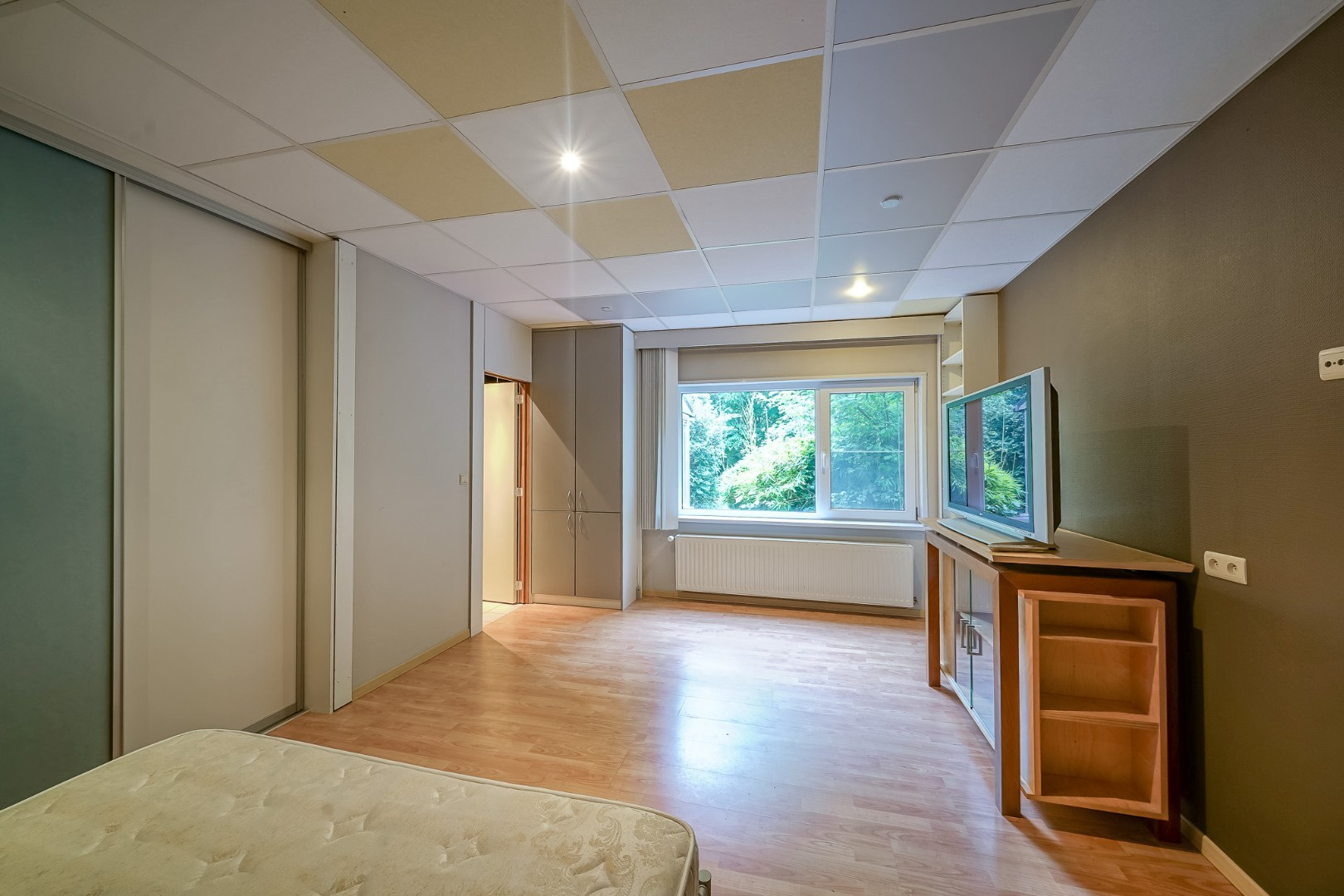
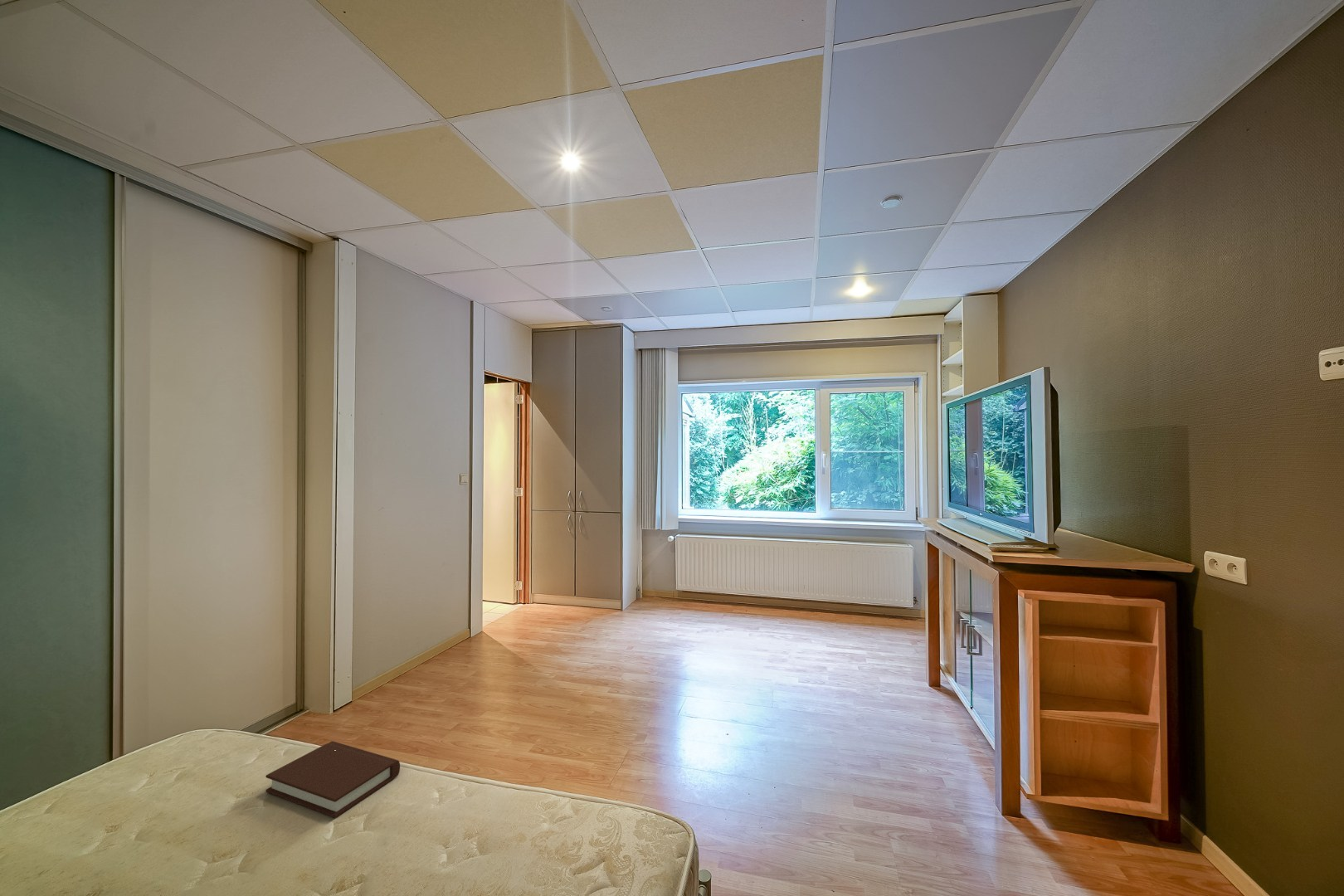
+ book [265,741,401,818]
